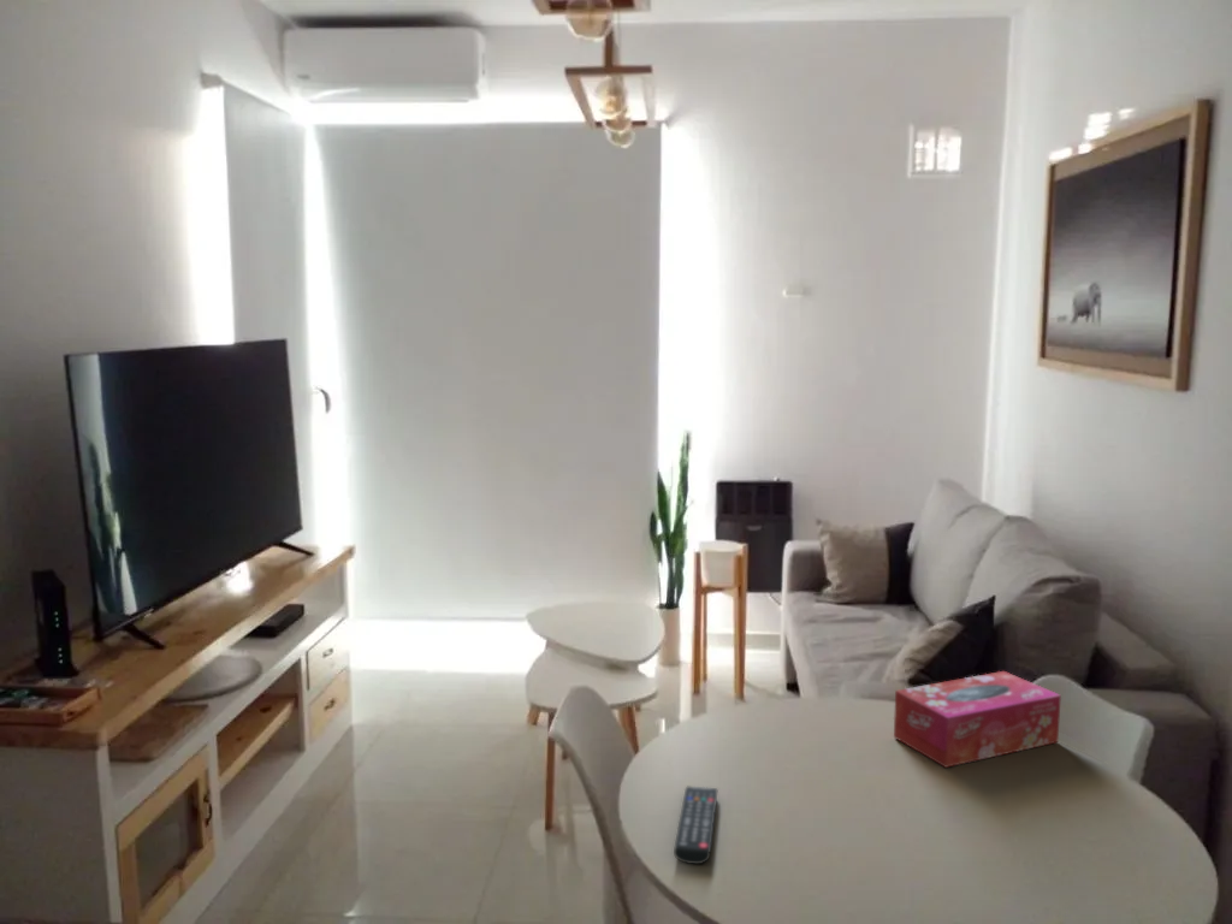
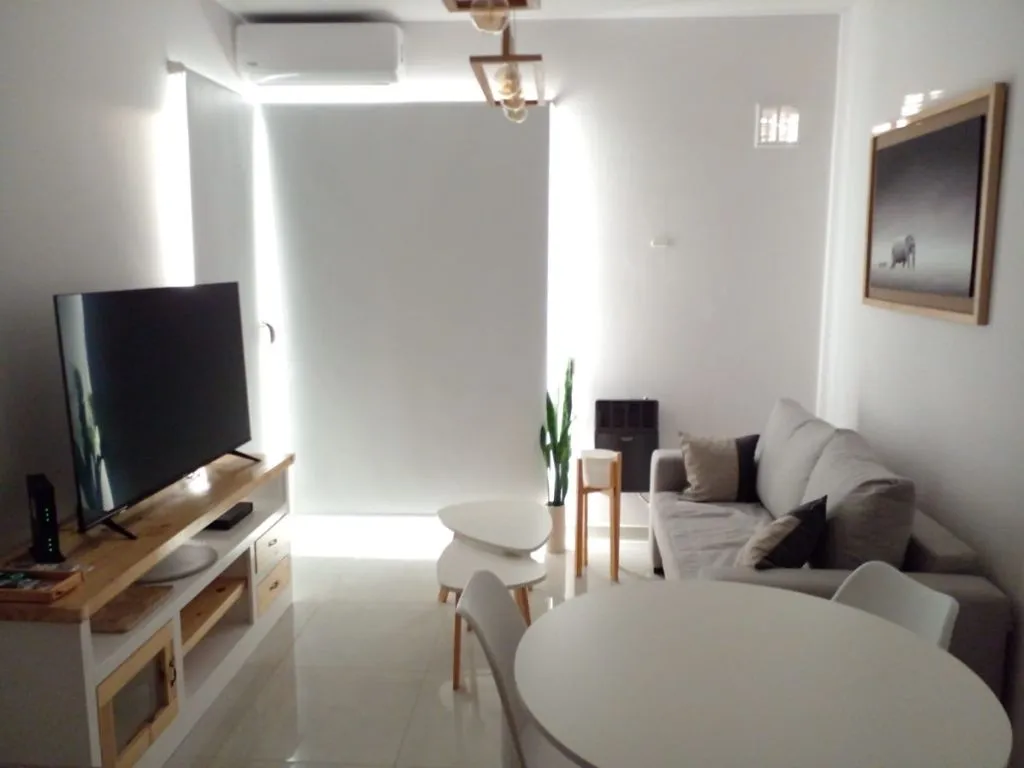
- remote control [673,786,719,865]
- tissue box [893,670,1062,769]
